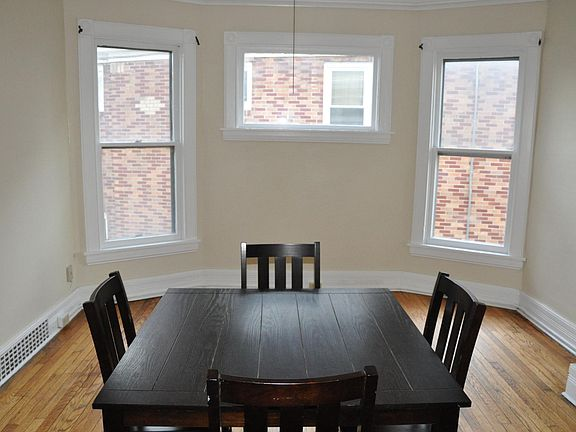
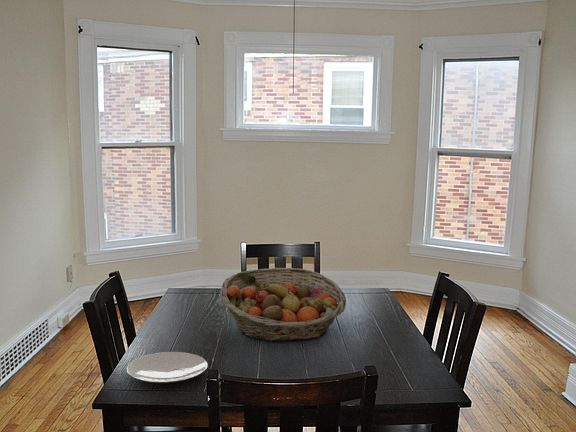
+ plate [125,351,209,384]
+ fruit basket [220,267,347,342]
